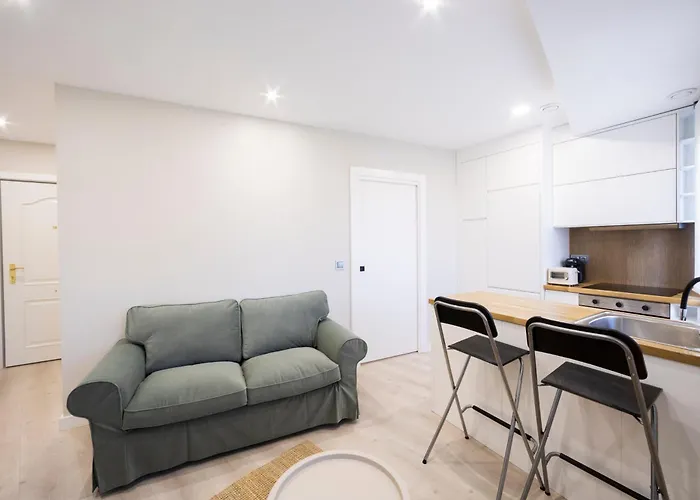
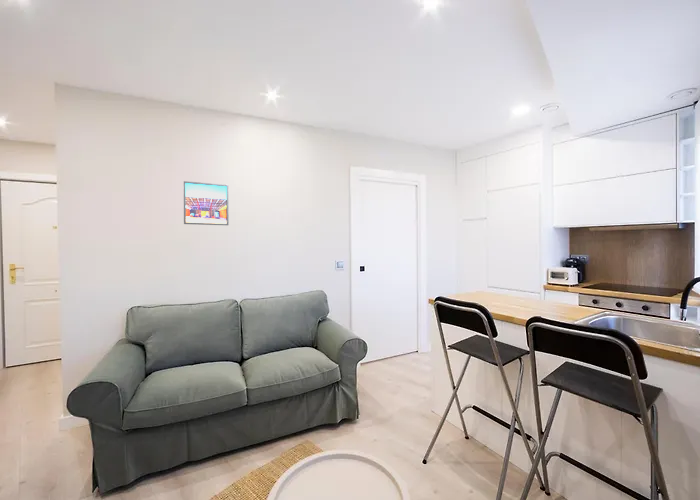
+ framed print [183,180,230,226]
